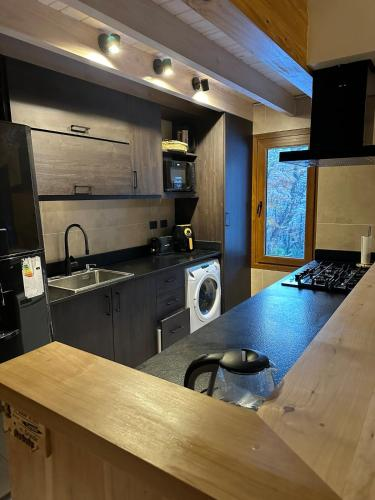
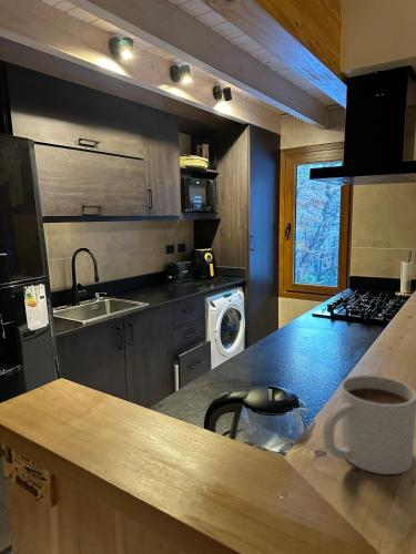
+ mug [322,375,416,475]
